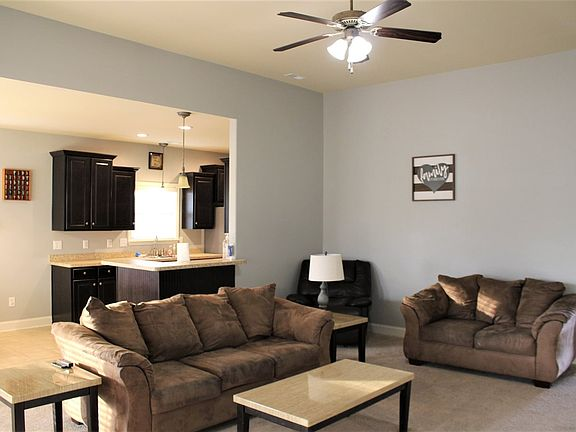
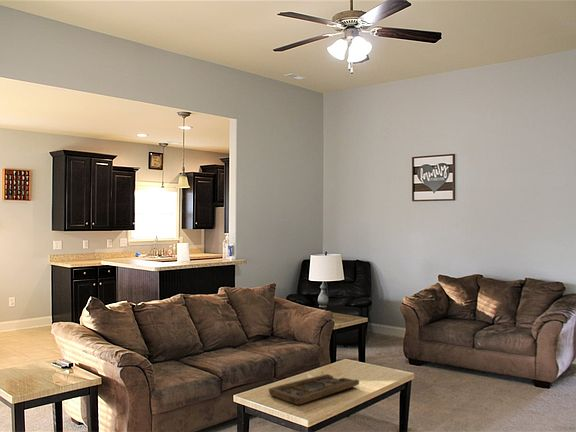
+ decorative tray [268,373,360,406]
